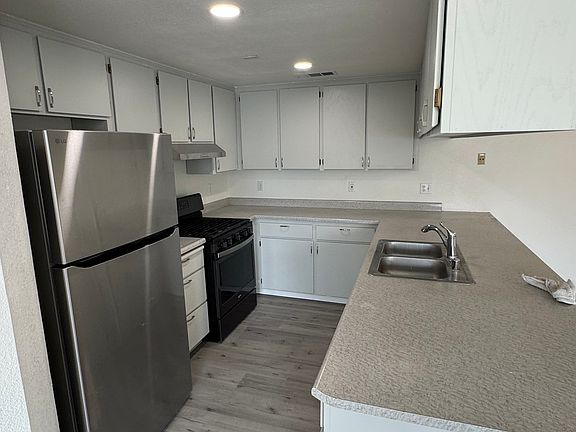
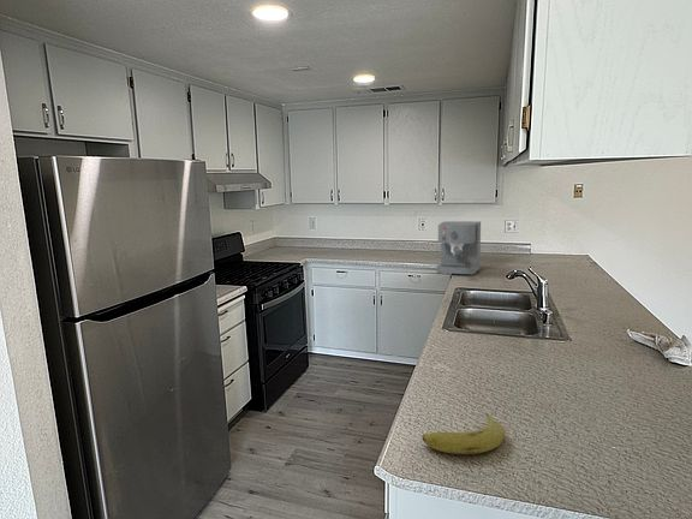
+ coffee maker [435,220,482,276]
+ fruit [420,413,506,455]
